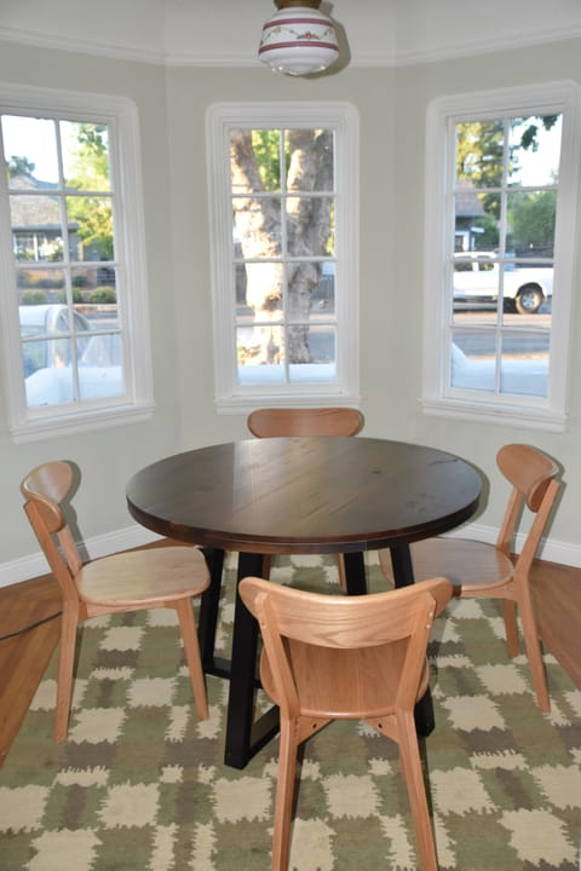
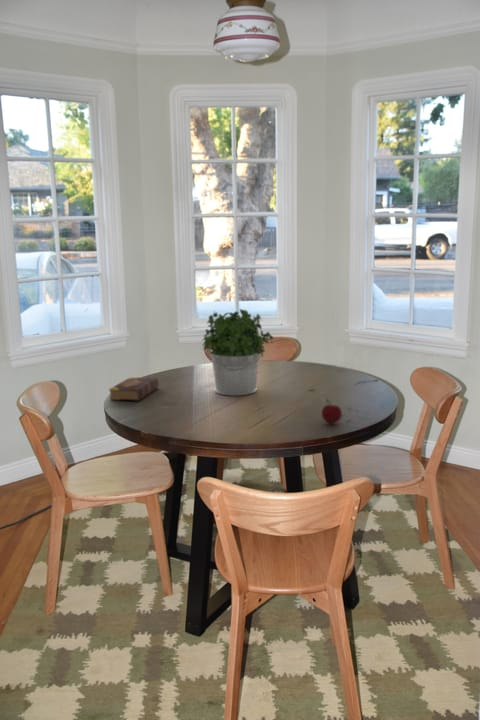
+ book [108,376,159,402]
+ potted plant [200,308,274,397]
+ fruit [320,394,343,425]
